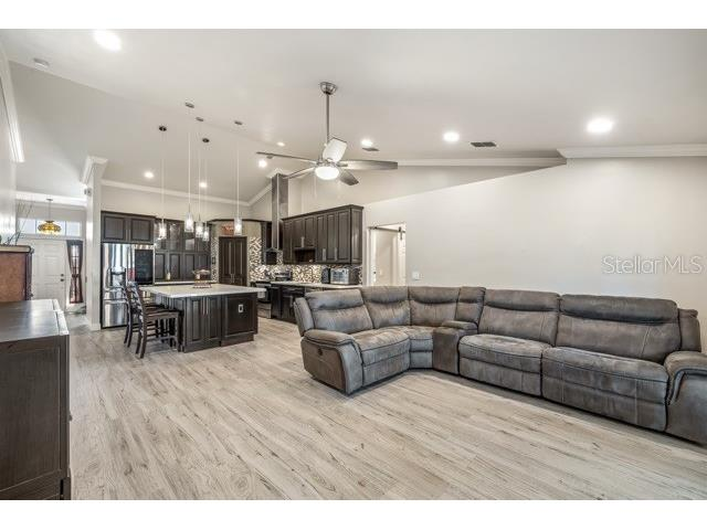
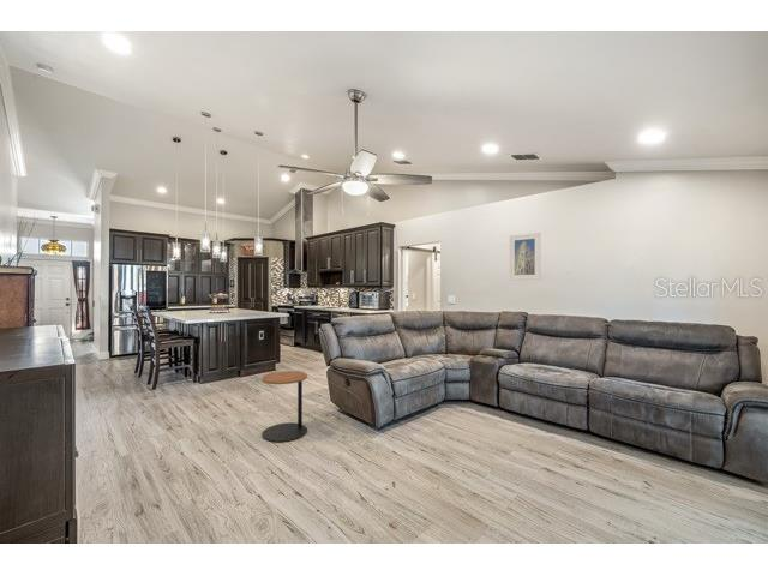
+ side table [260,370,308,443]
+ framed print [509,232,541,281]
